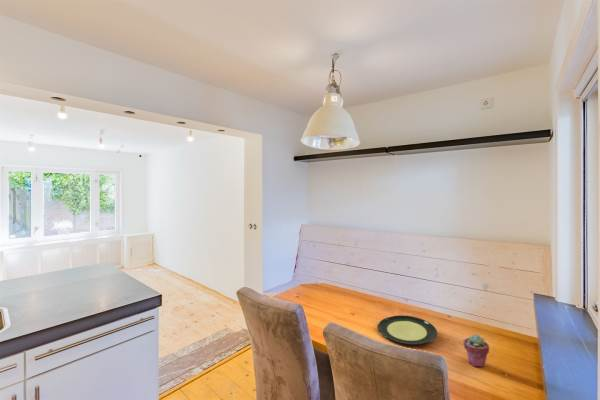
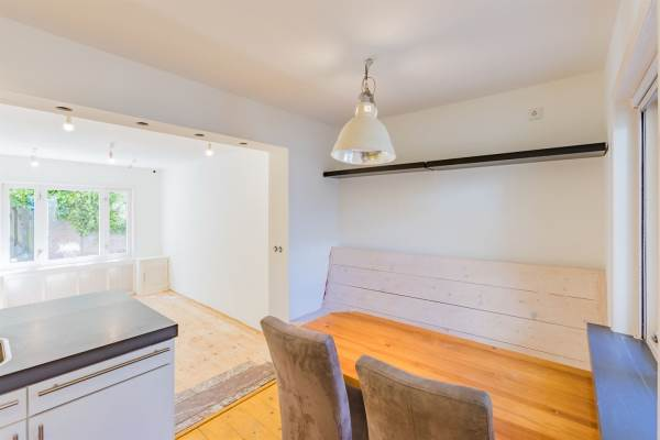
- potted succulent [462,334,490,368]
- plate [377,314,438,346]
